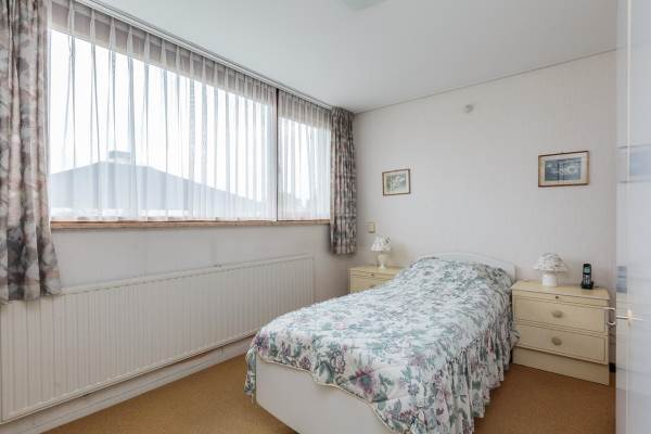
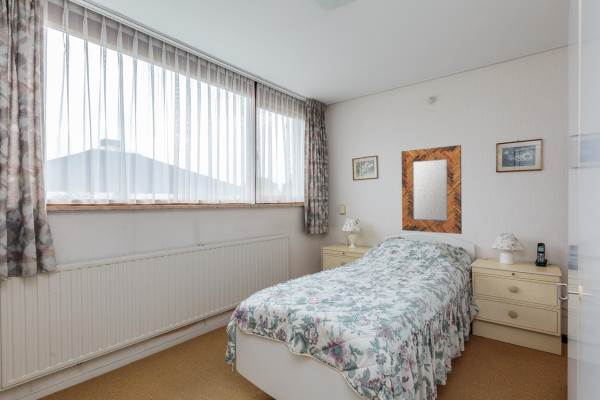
+ home mirror [401,144,463,235]
